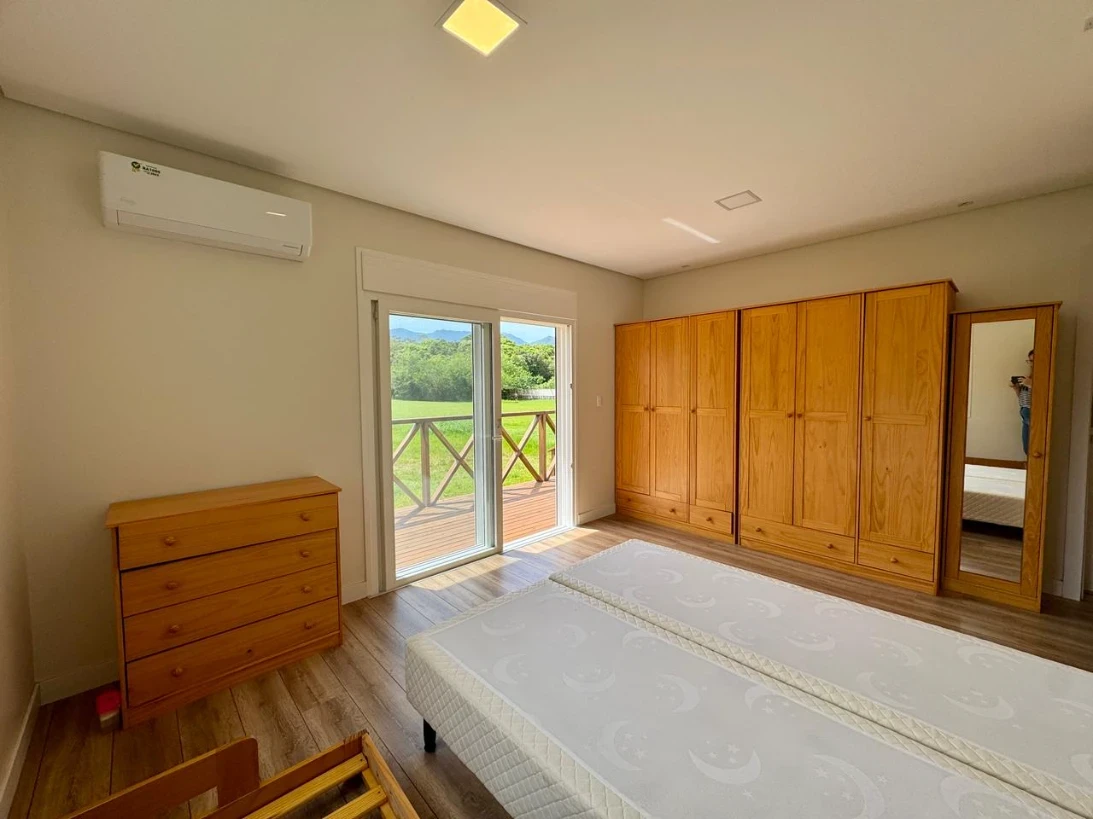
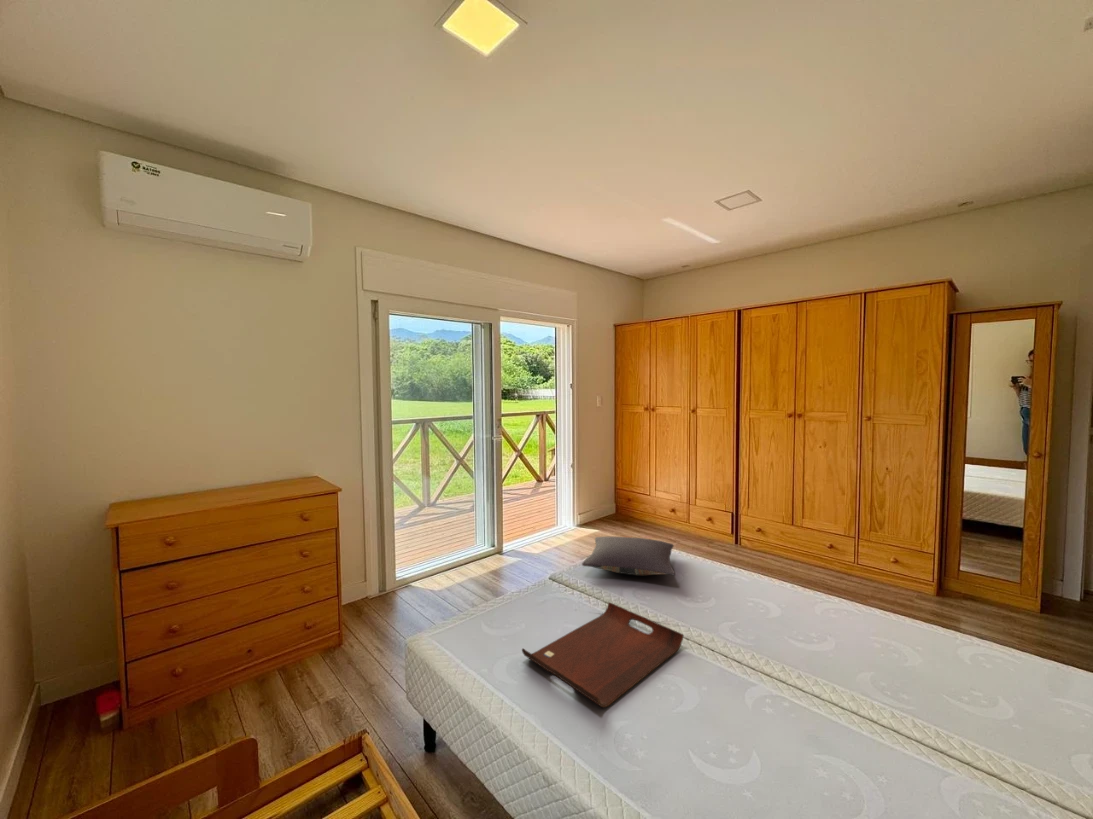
+ serving tray [521,601,684,708]
+ pillow [581,535,677,576]
